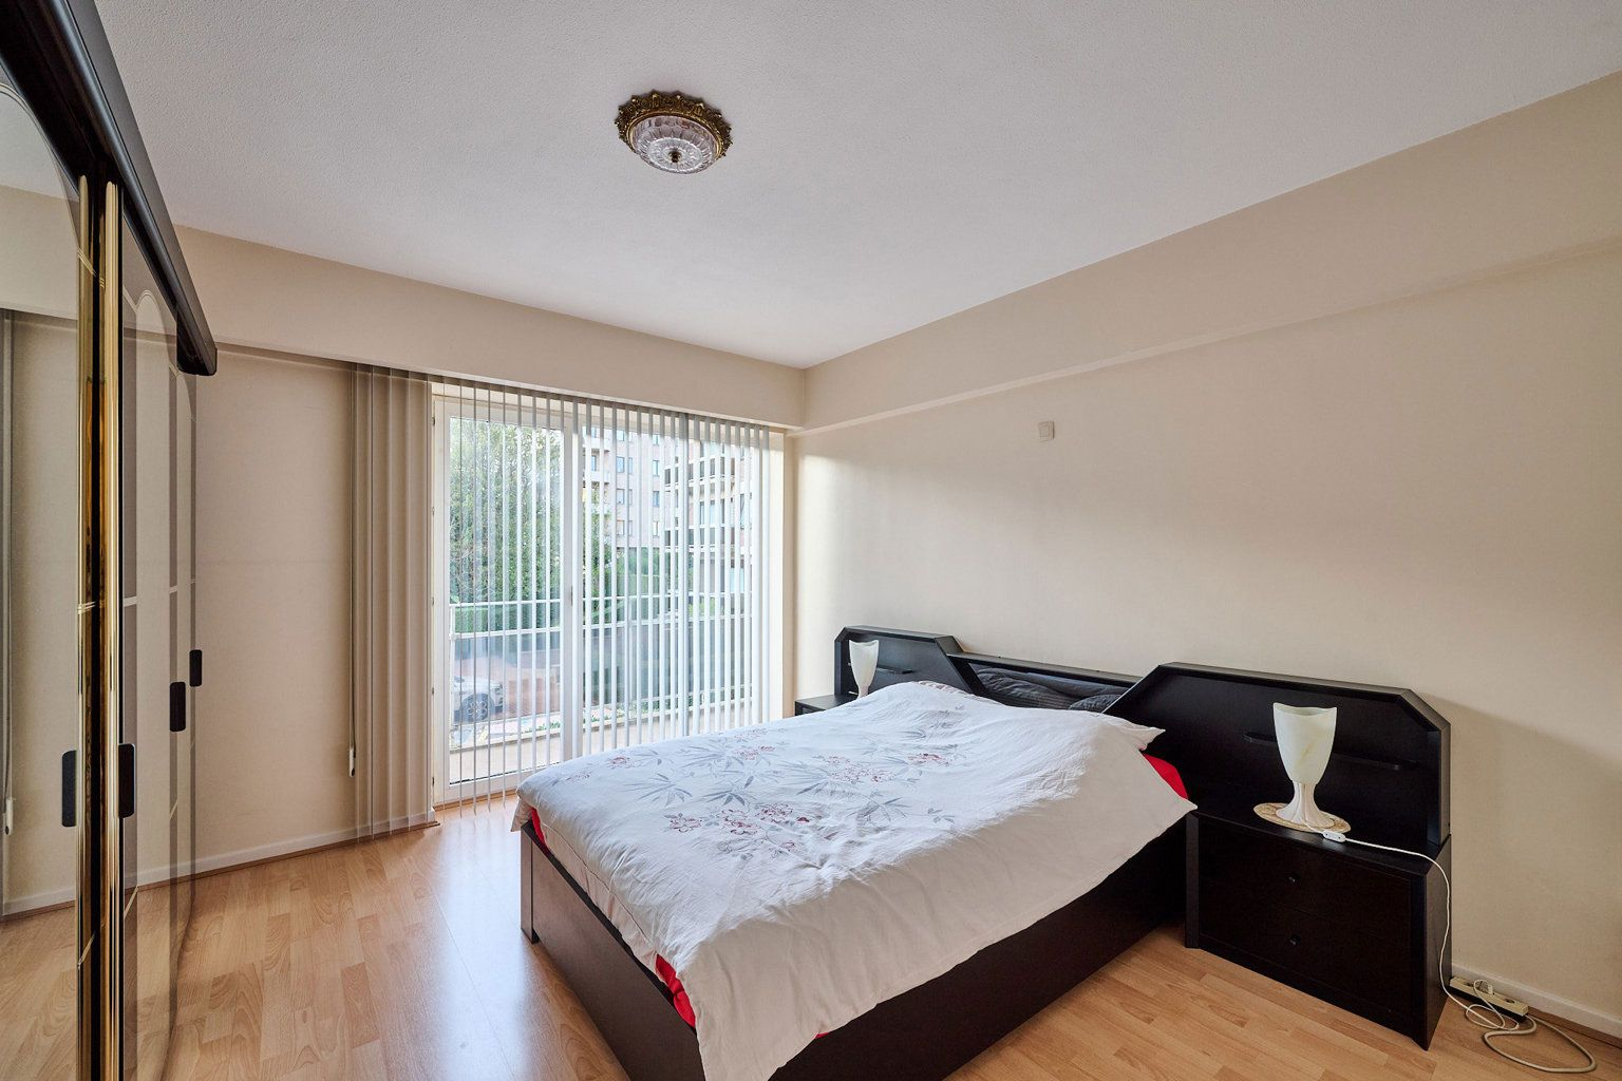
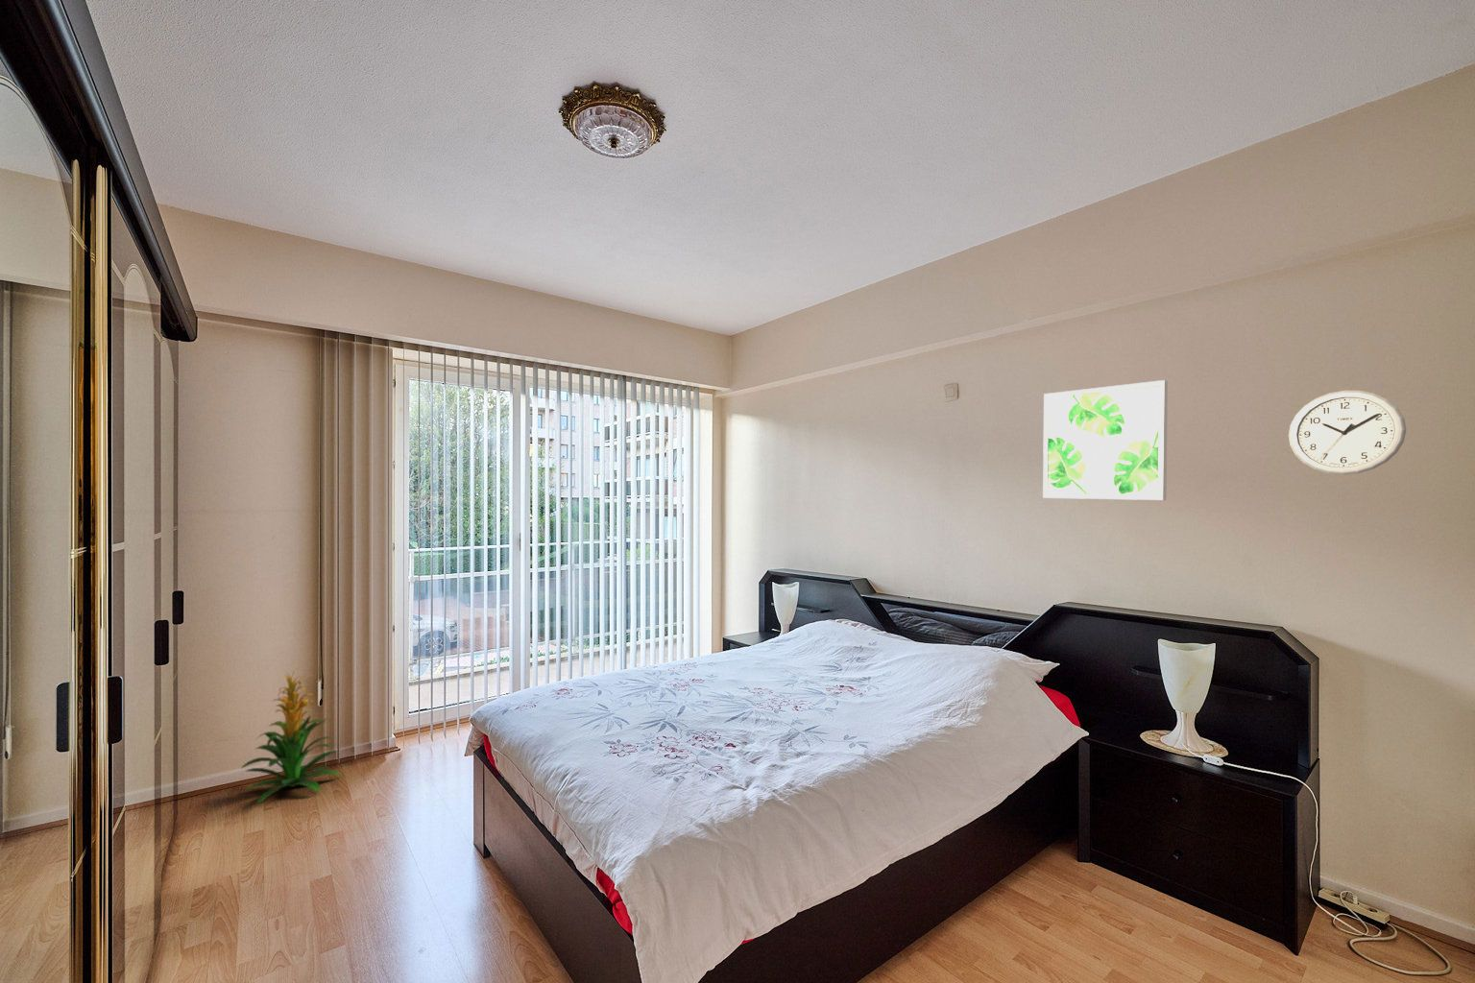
+ indoor plant [241,666,342,804]
+ wall art [1041,380,1169,501]
+ wall clock [1287,389,1407,476]
